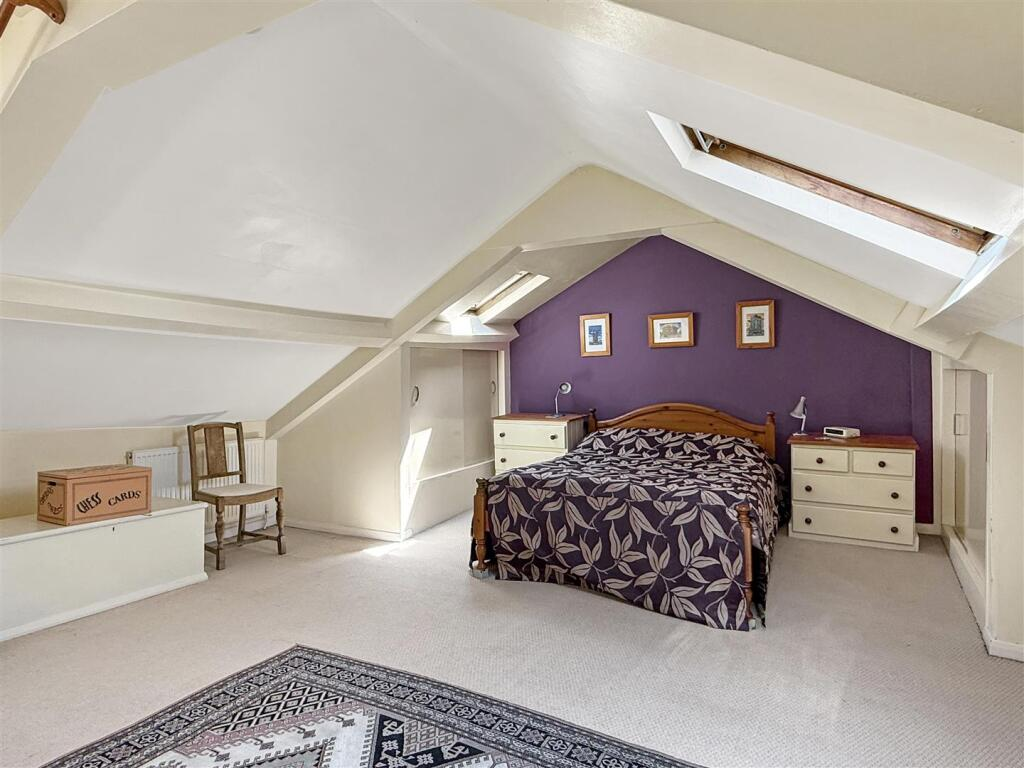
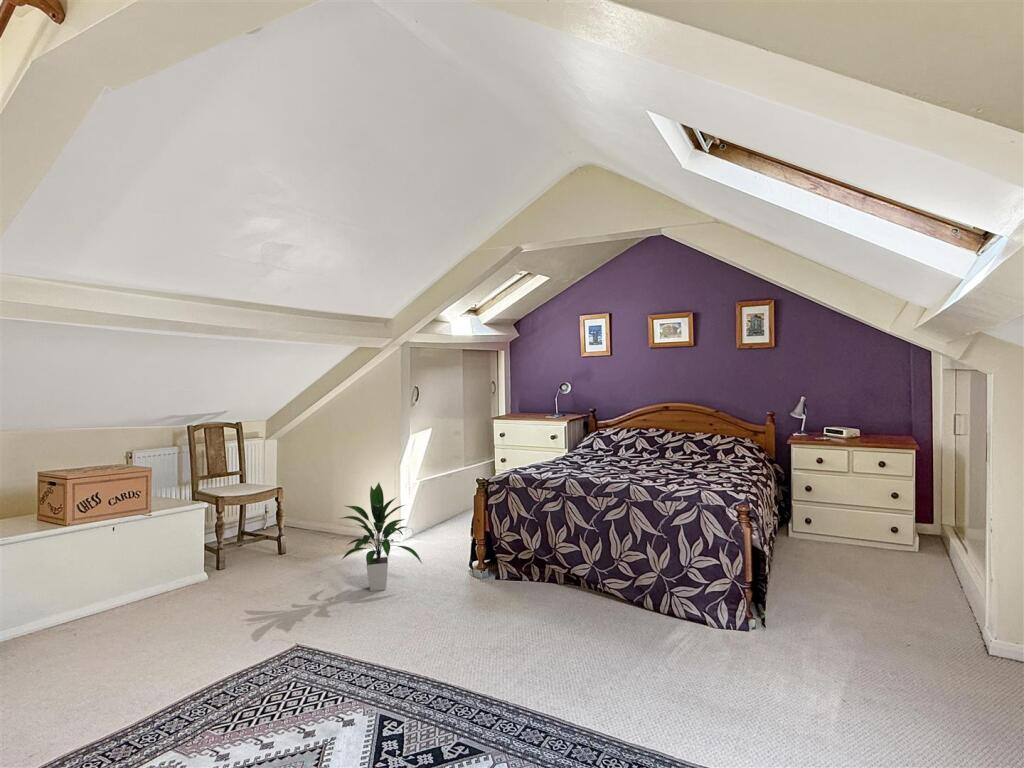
+ indoor plant [336,482,423,592]
